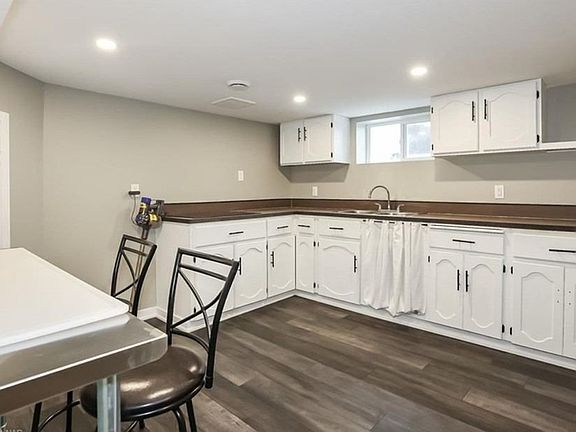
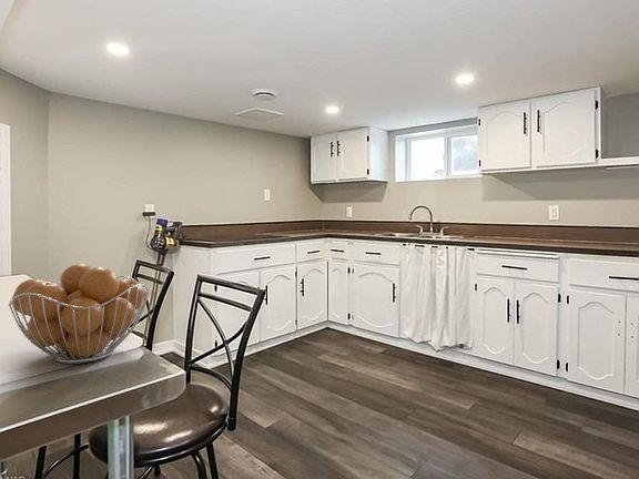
+ fruit basket [8,263,150,365]
